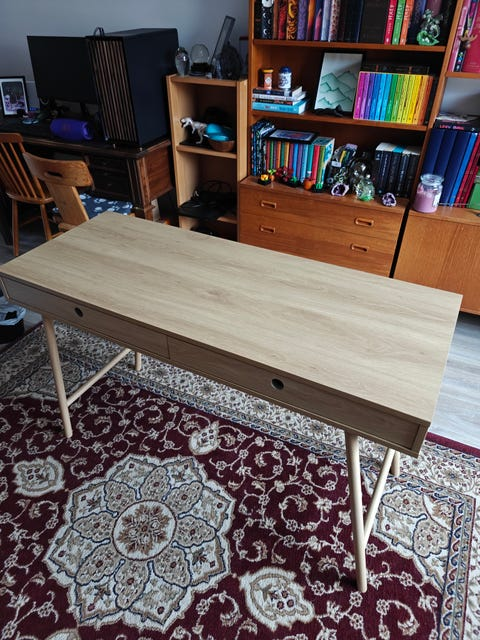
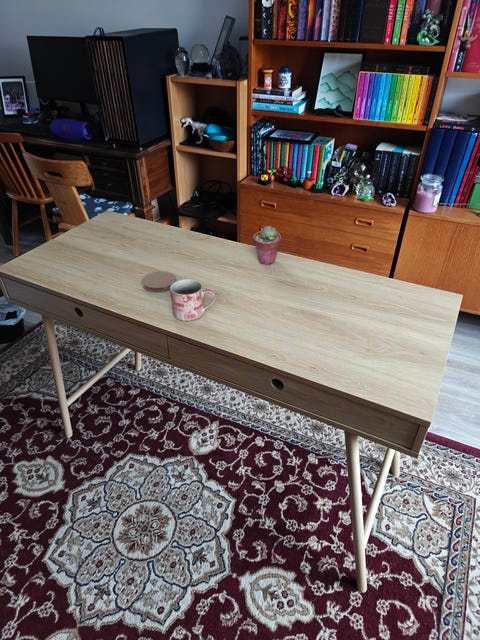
+ mug [169,278,217,322]
+ coaster [141,270,177,293]
+ potted succulent [252,225,282,266]
